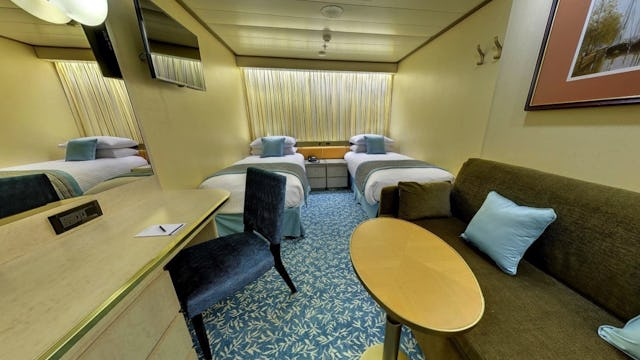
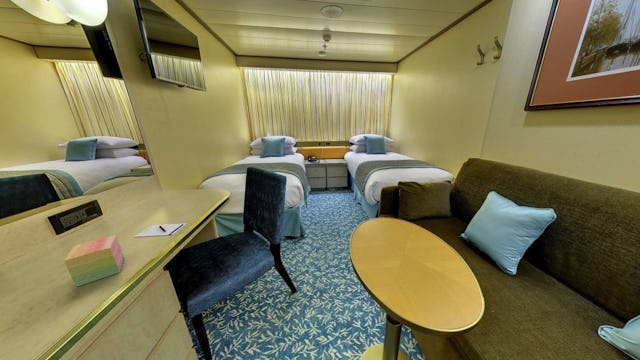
+ sticky notes [63,234,125,288]
